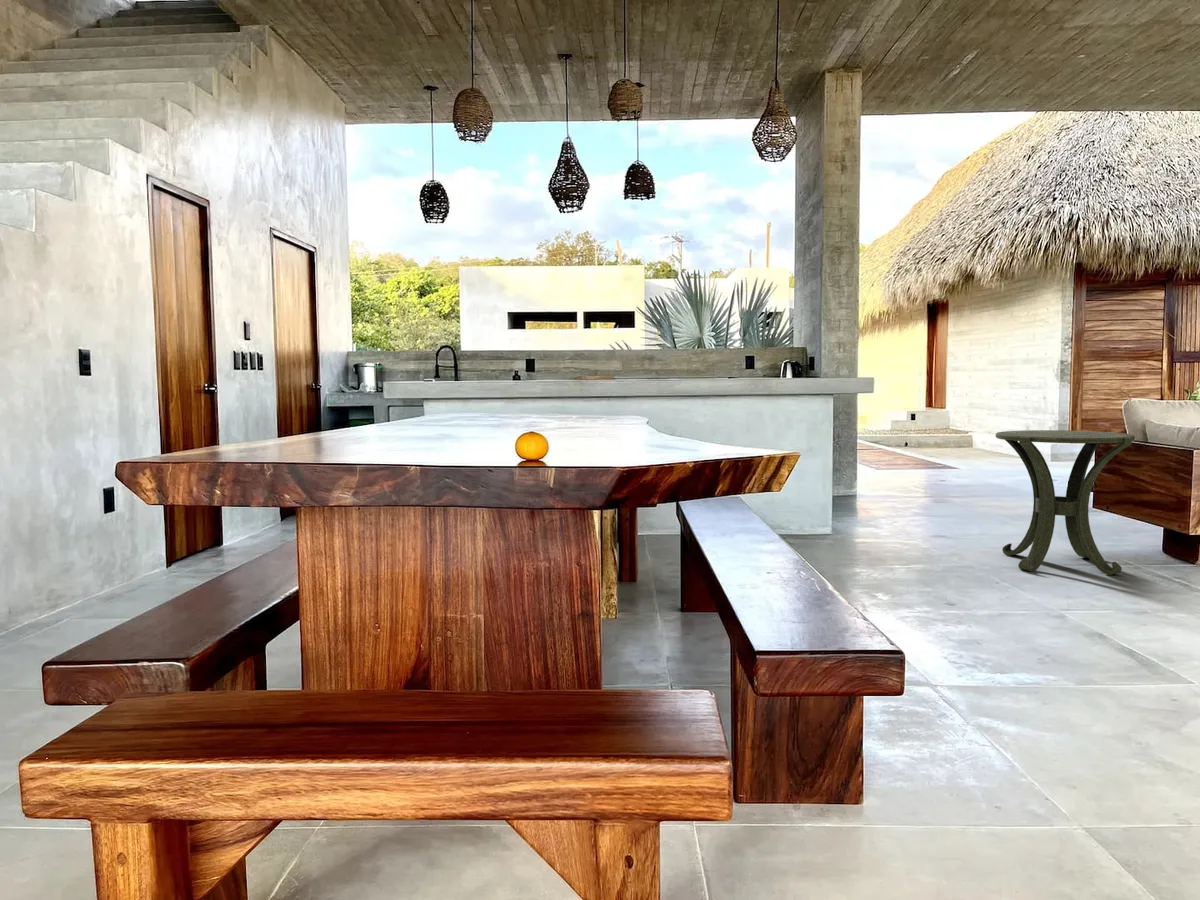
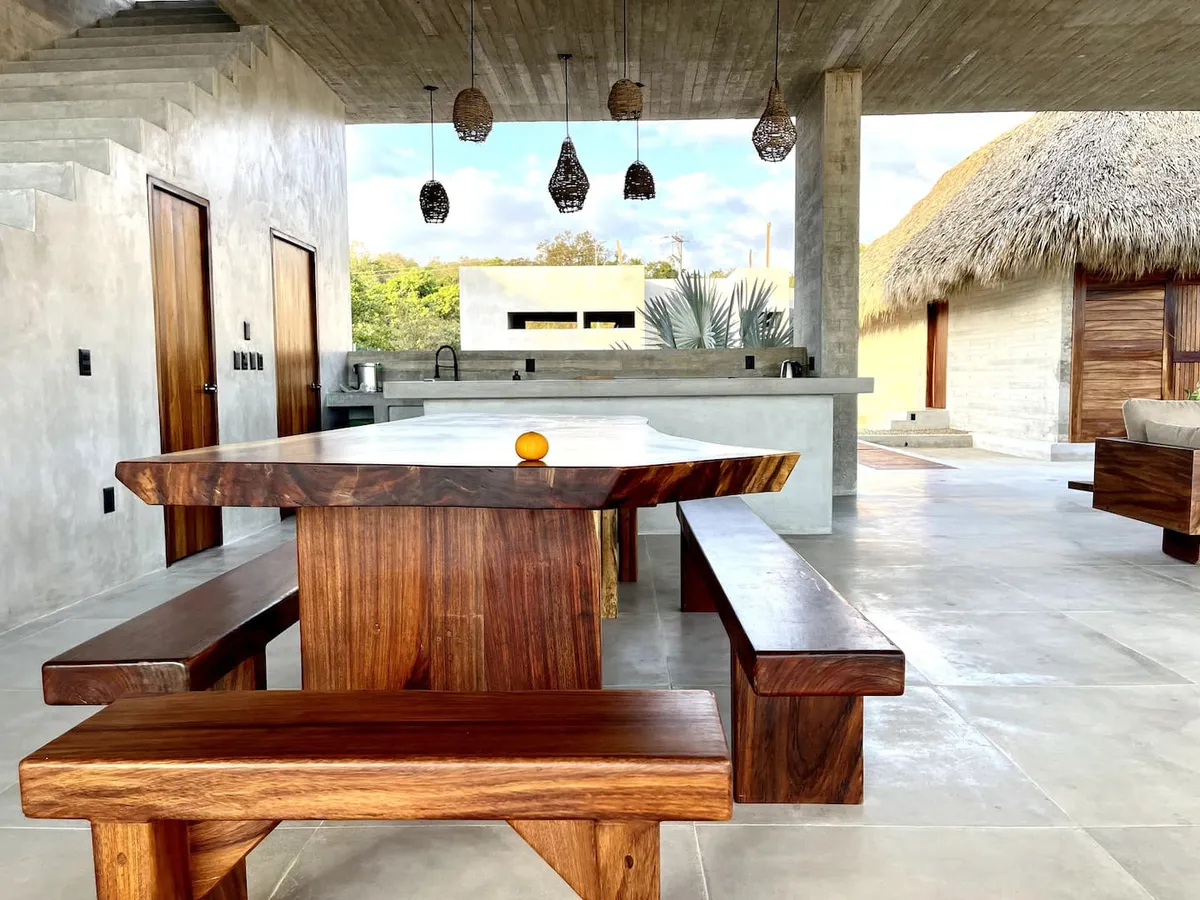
- side table [995,429,1136,576]
